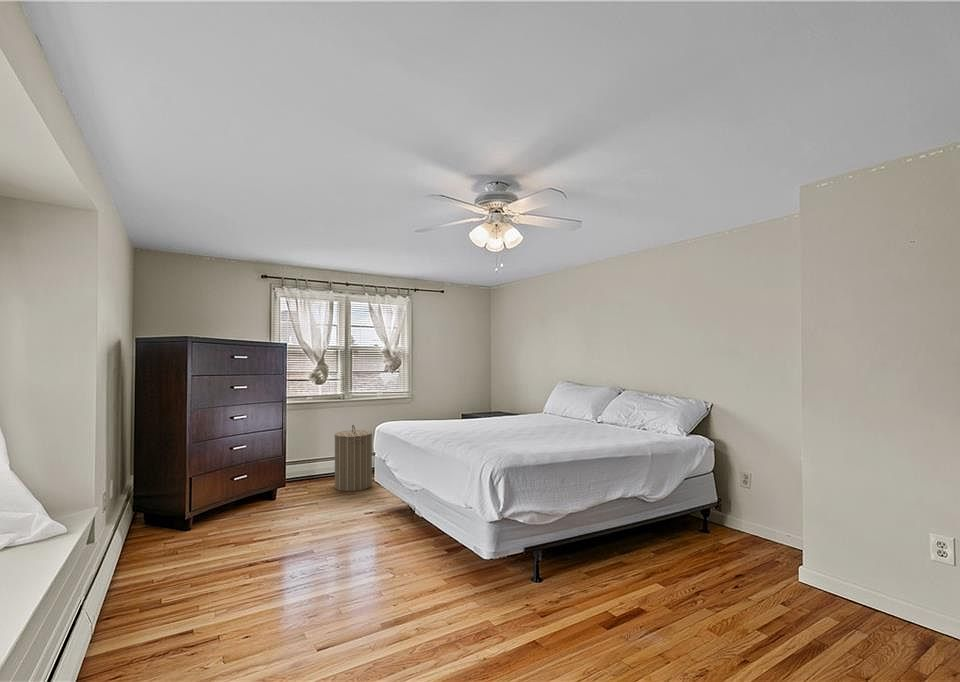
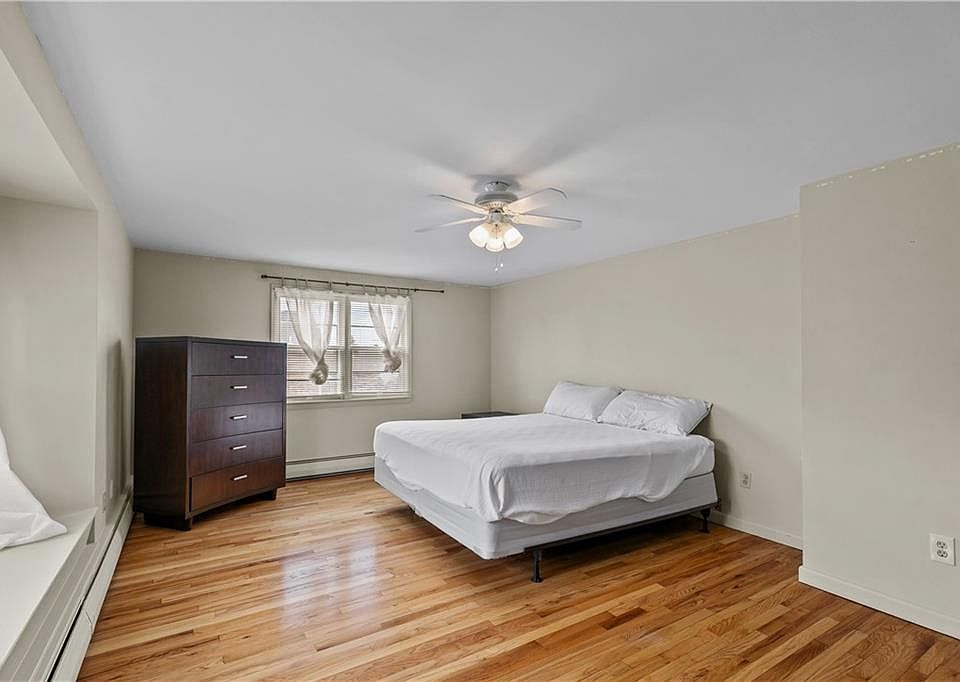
- laundry hamper [334,424,373,492]
